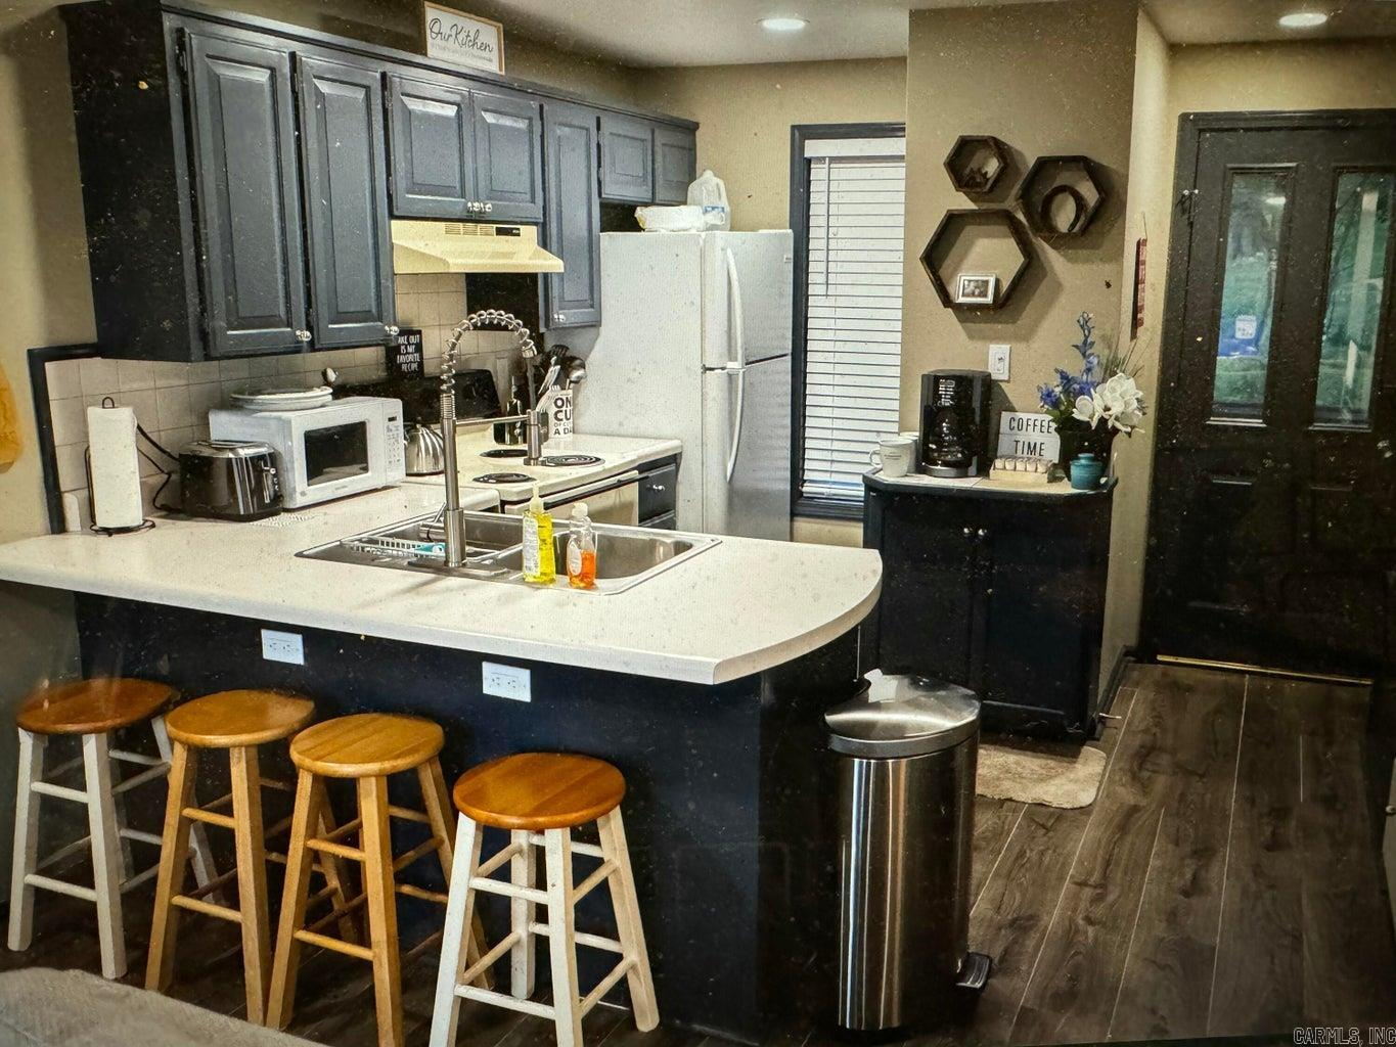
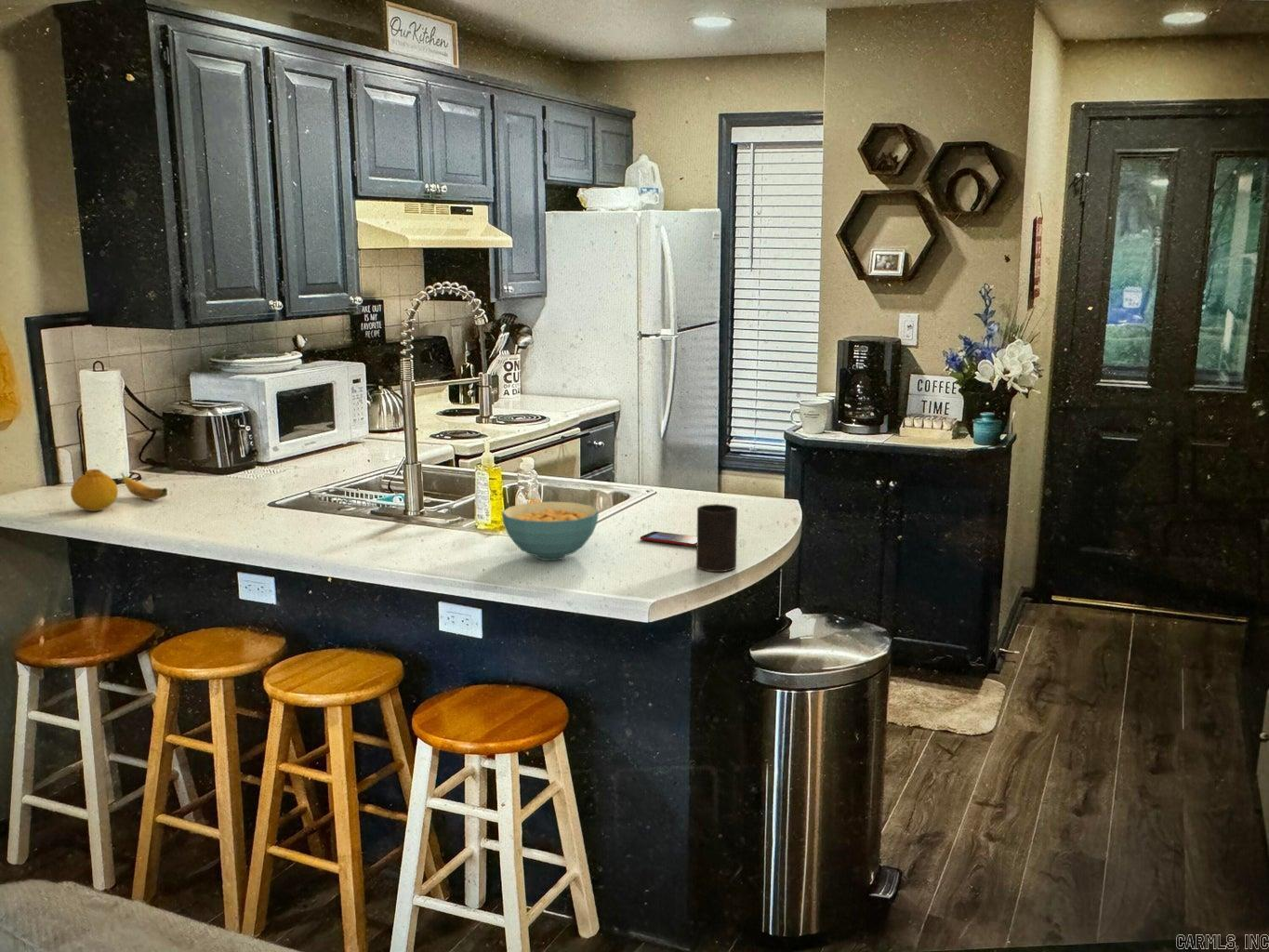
+ smartphone [640,531,697,548]
+ fruit [70,469,119,512]
+ cup [695,503,738,573]
+ cereal bowl [501,501,600,562]
+ banana [121,471,168,501]
